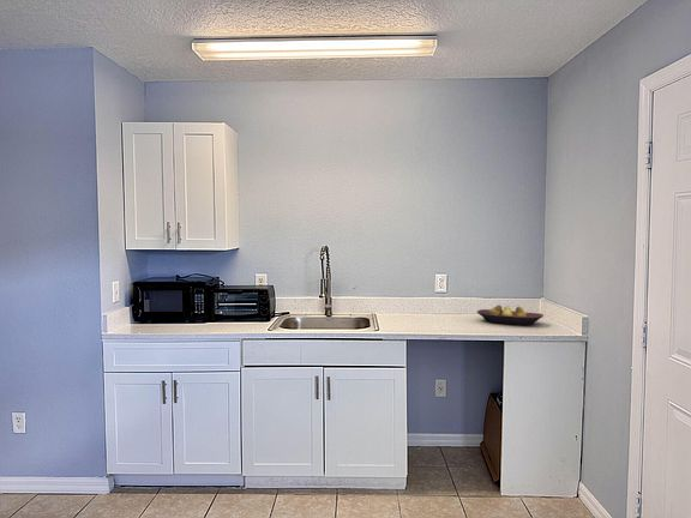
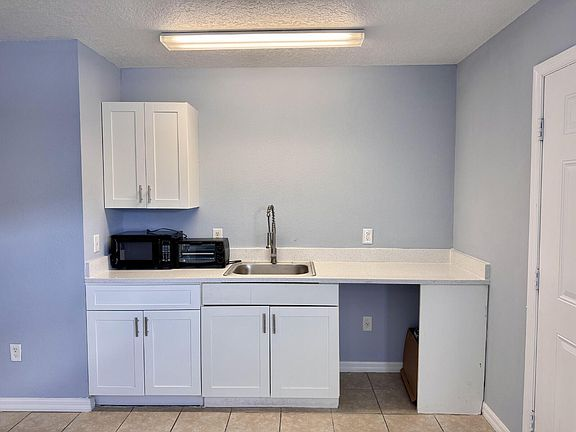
- fruit bowl [476,303,545,326]
